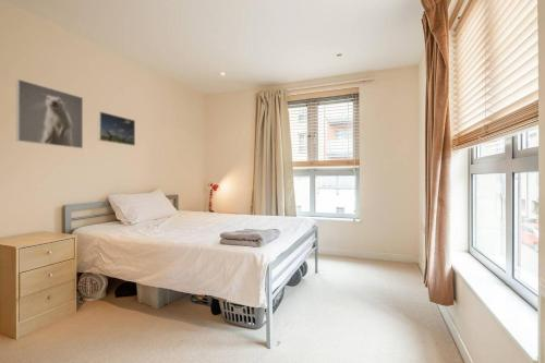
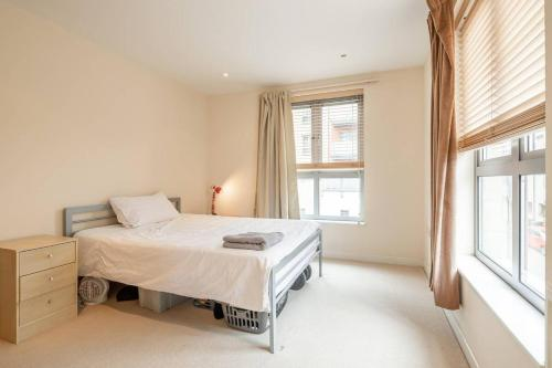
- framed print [97,110,136,147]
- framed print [15,78,84,149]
